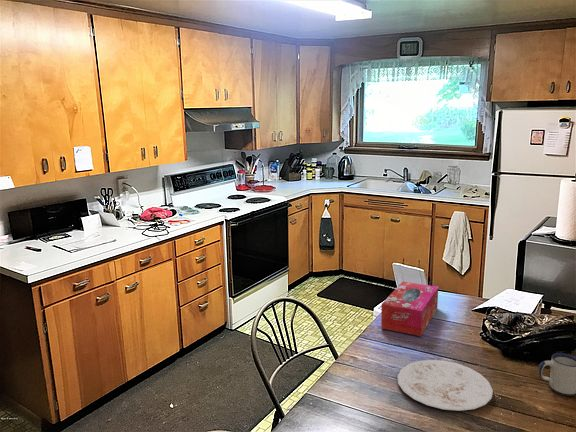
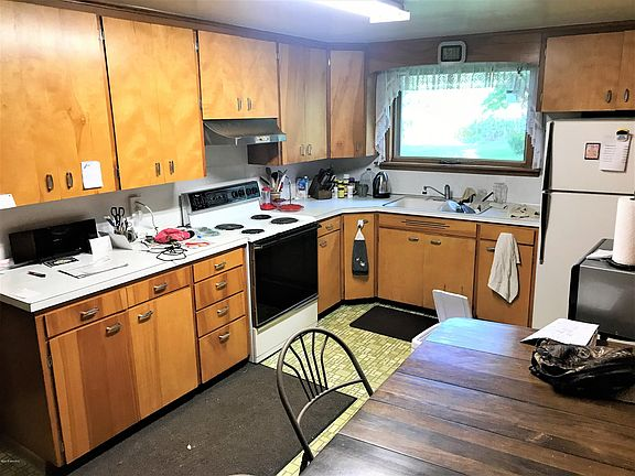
- plate [396,359,494,412]
- tissue box [380,281,439,337]
- mug [538,352,576,397]
